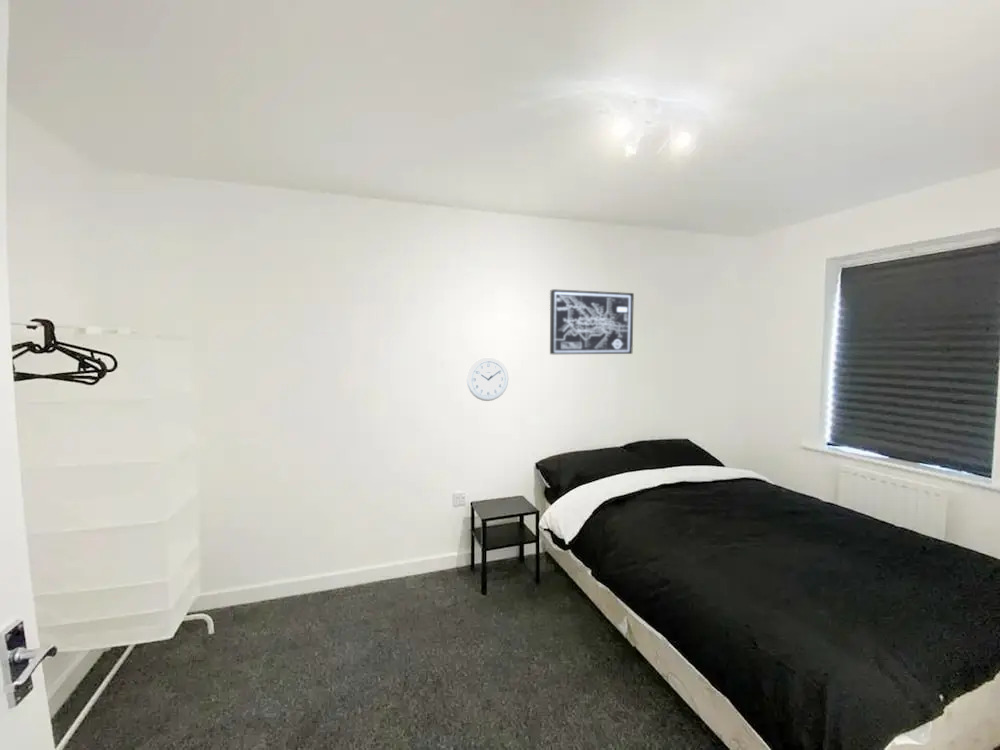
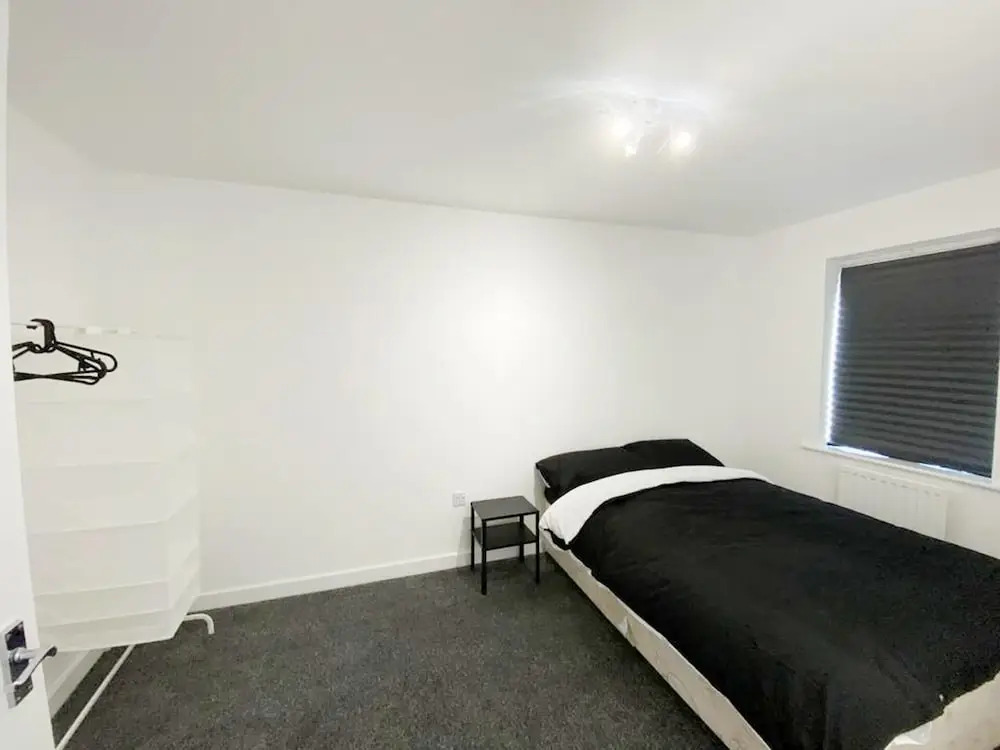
- wall art [549,288,635,355]
- wall clock [466,357,509,402]
